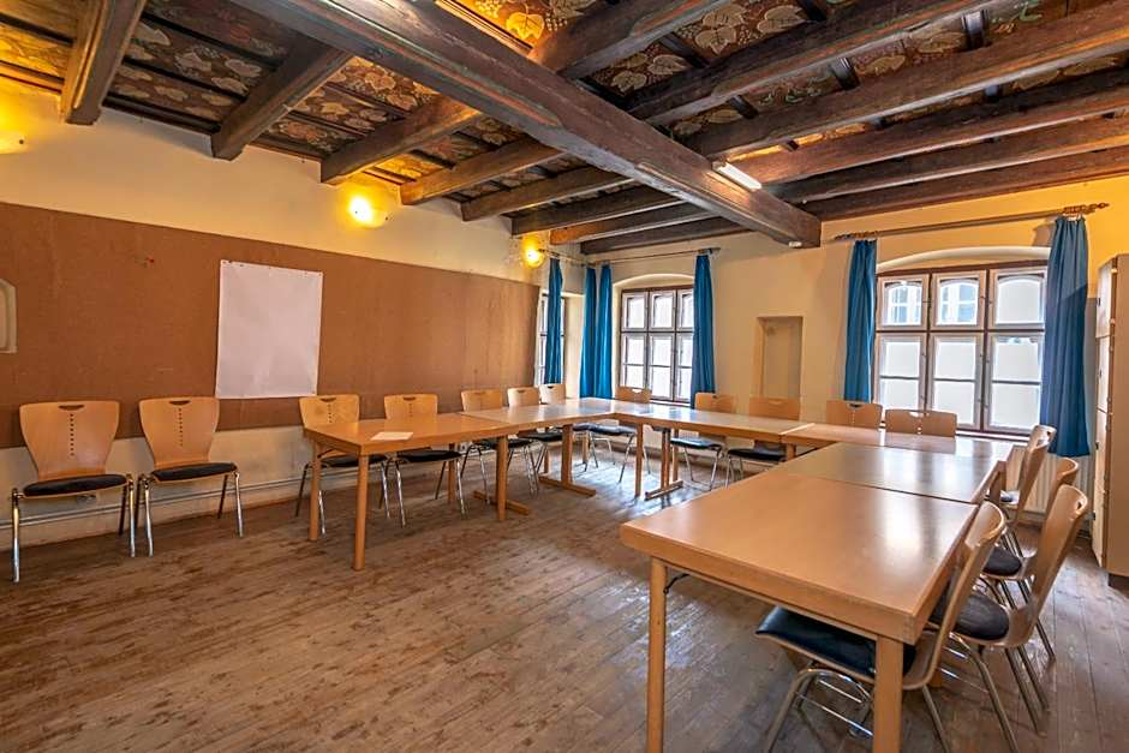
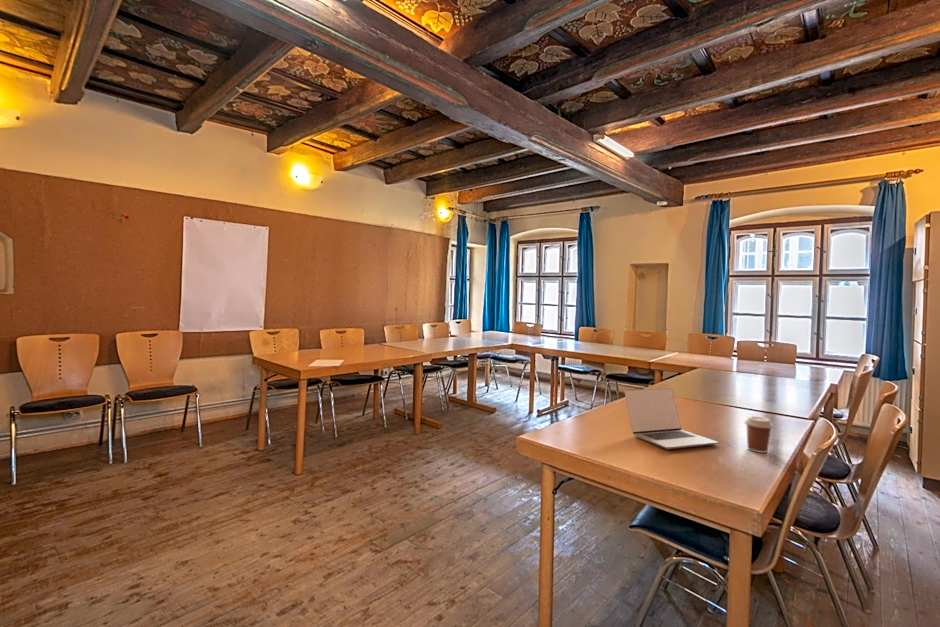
+ coffee cup [744,415,774,454]
+ laptop [623,388,719,450]
